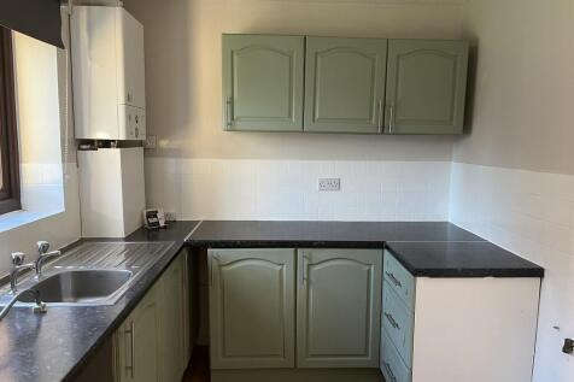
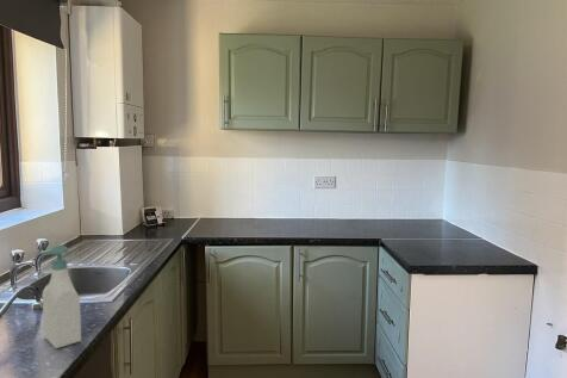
+ soap bottle [37,243,82,349]
